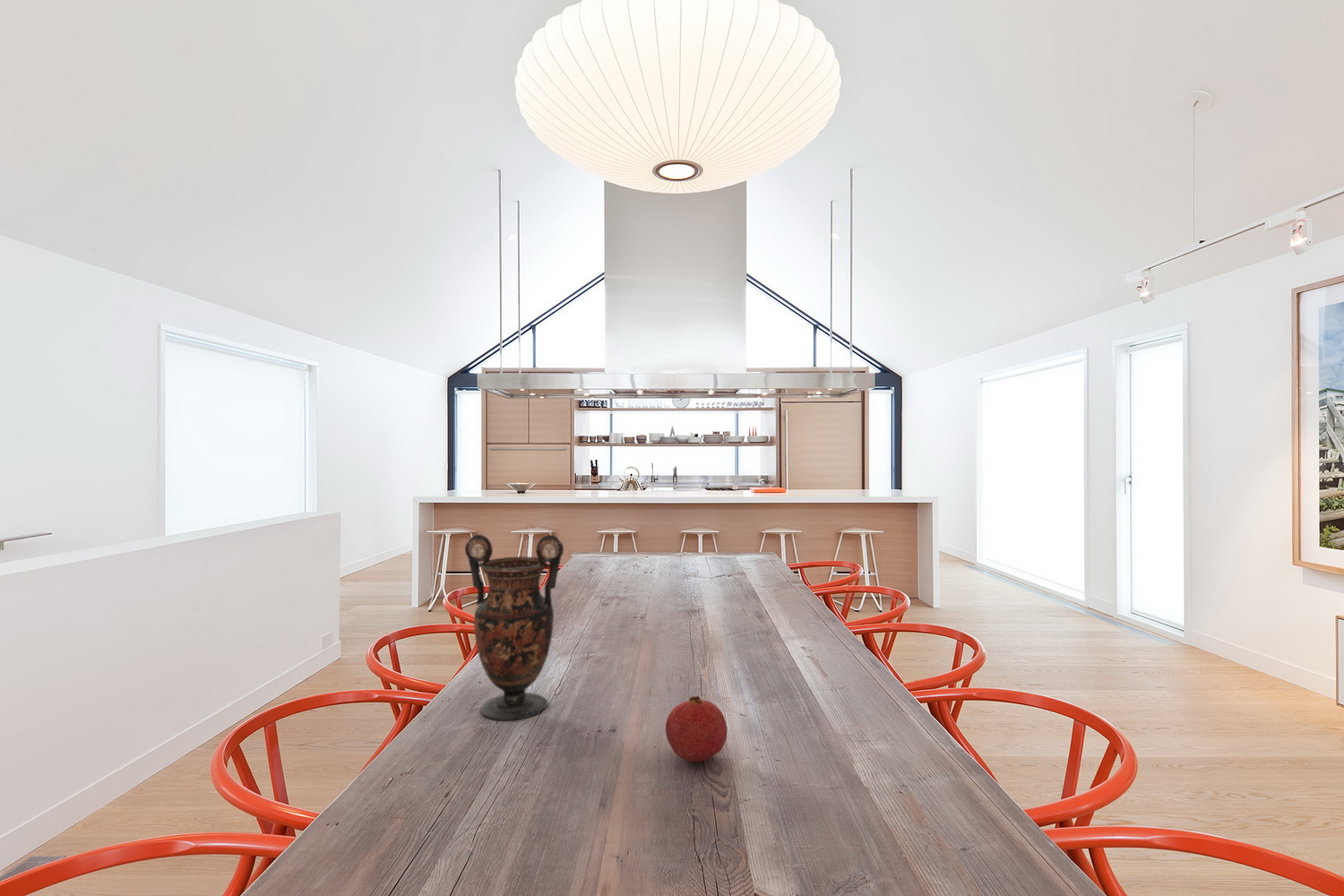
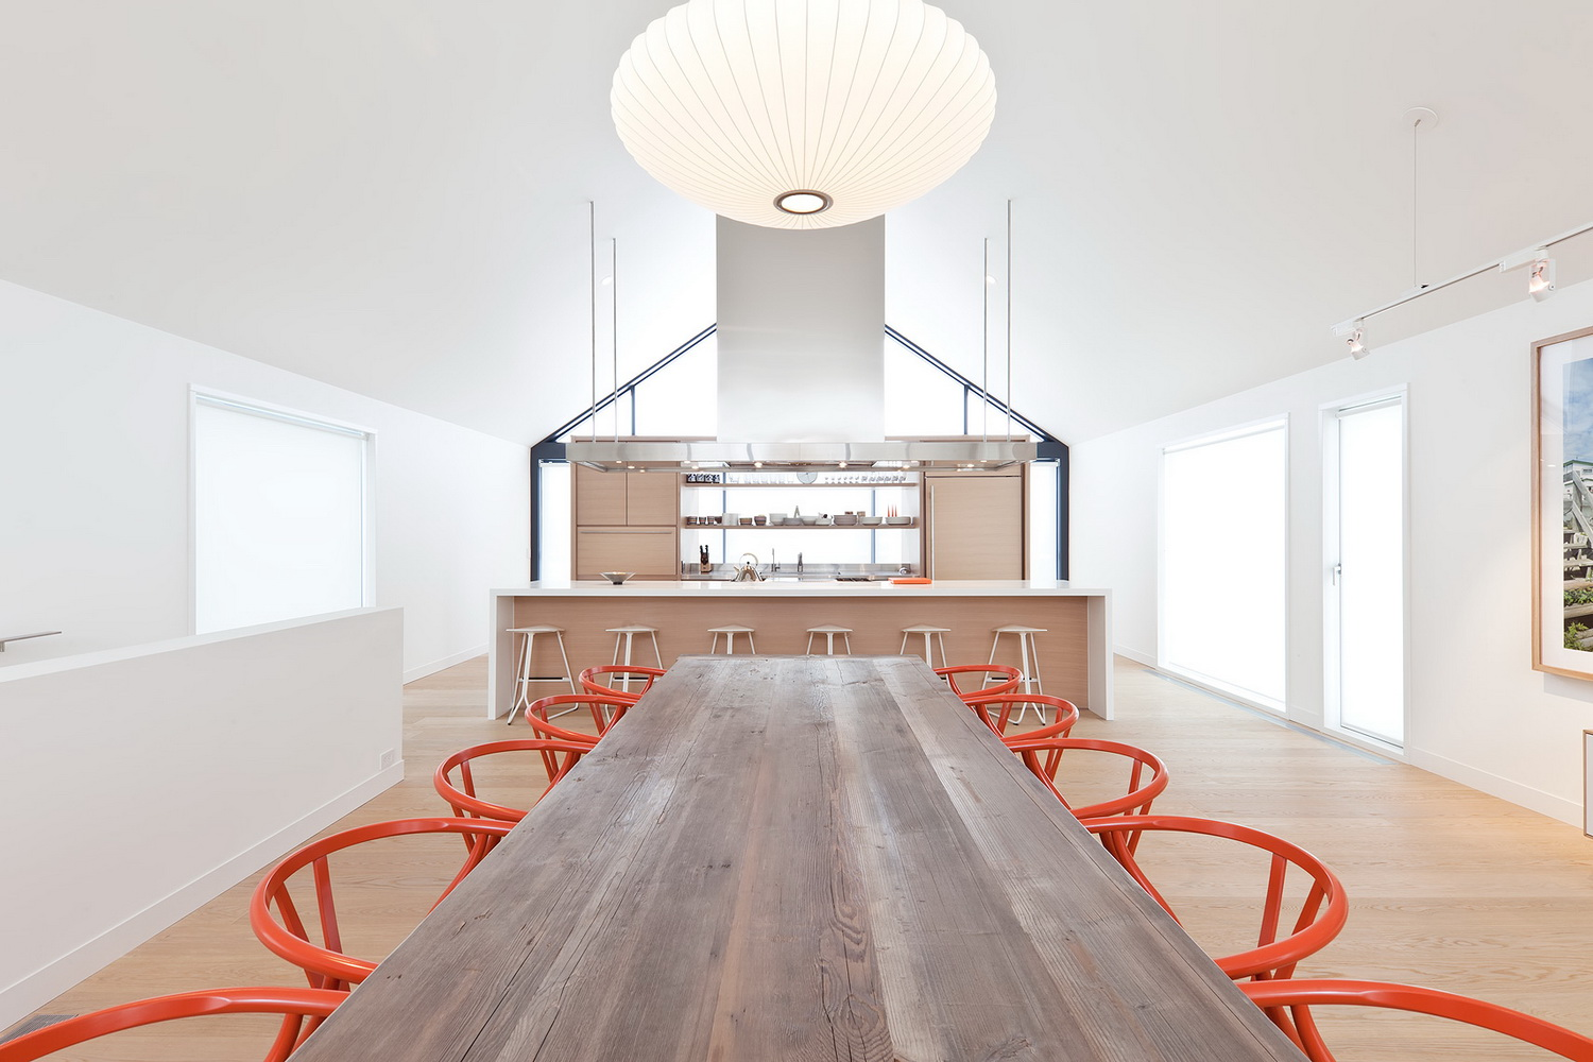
- fruit [665,695,728,762]
- vase [464,533,564,721]
